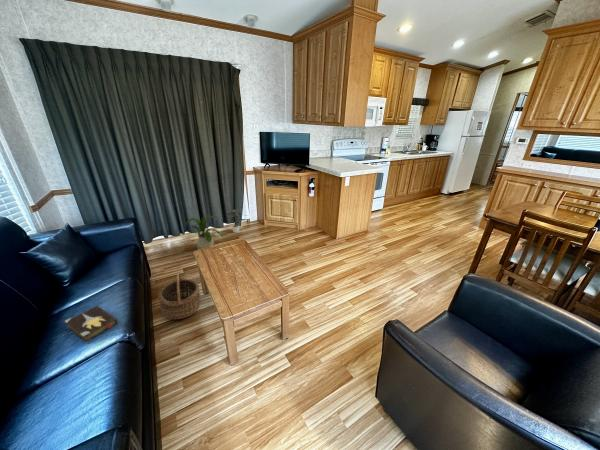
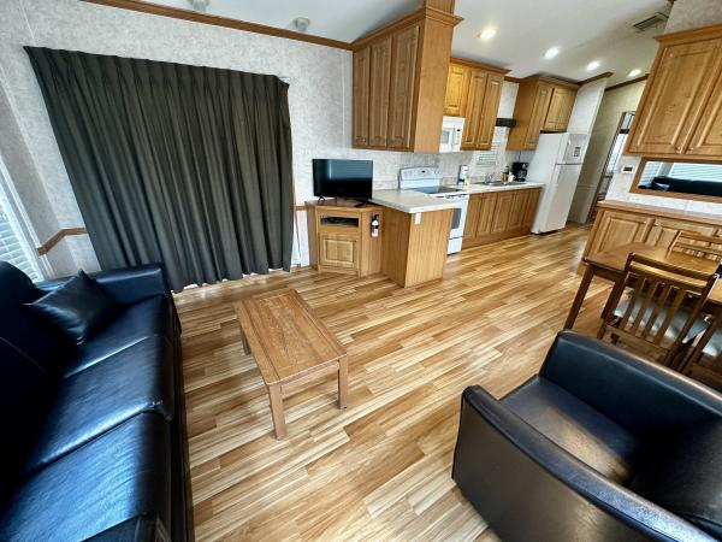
- house plant [185,214,223,250]
- wicker basket [157,271,201,320]
- potted plant [226,208,247,234]
- hardback book [64,305,119,344]
